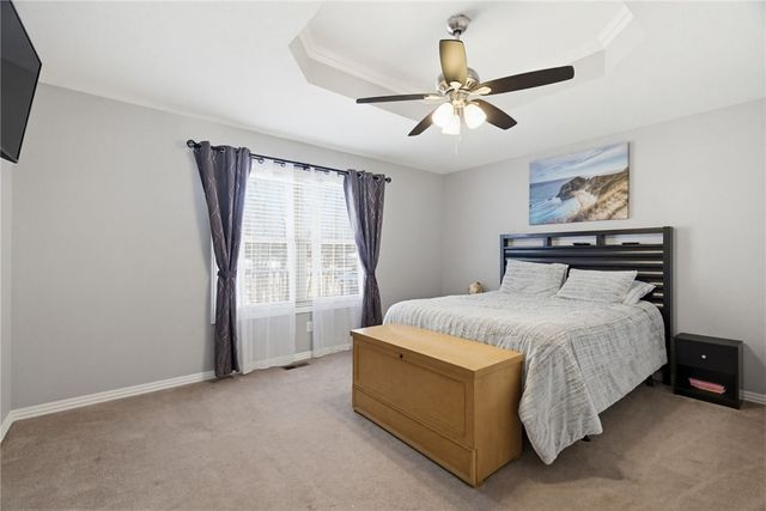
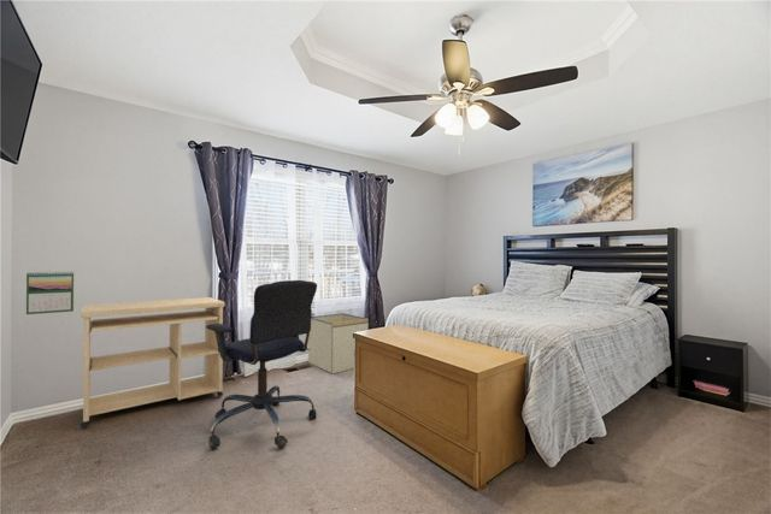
+ office chair [206,279,318,450]
+ calendar [25,270,75,315]
+ desk [80,296,225,429]
+ storage bin [307,312,370,374]
